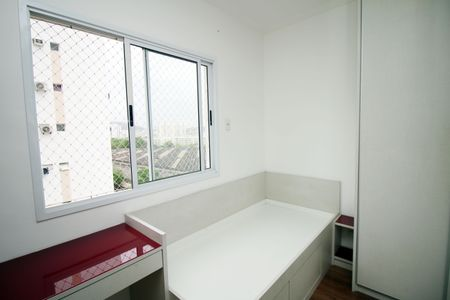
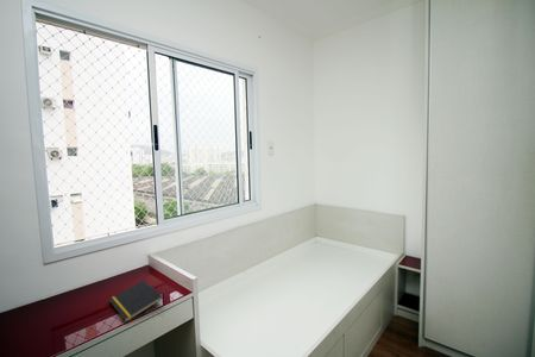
+ notepad [108,280,164,322]
